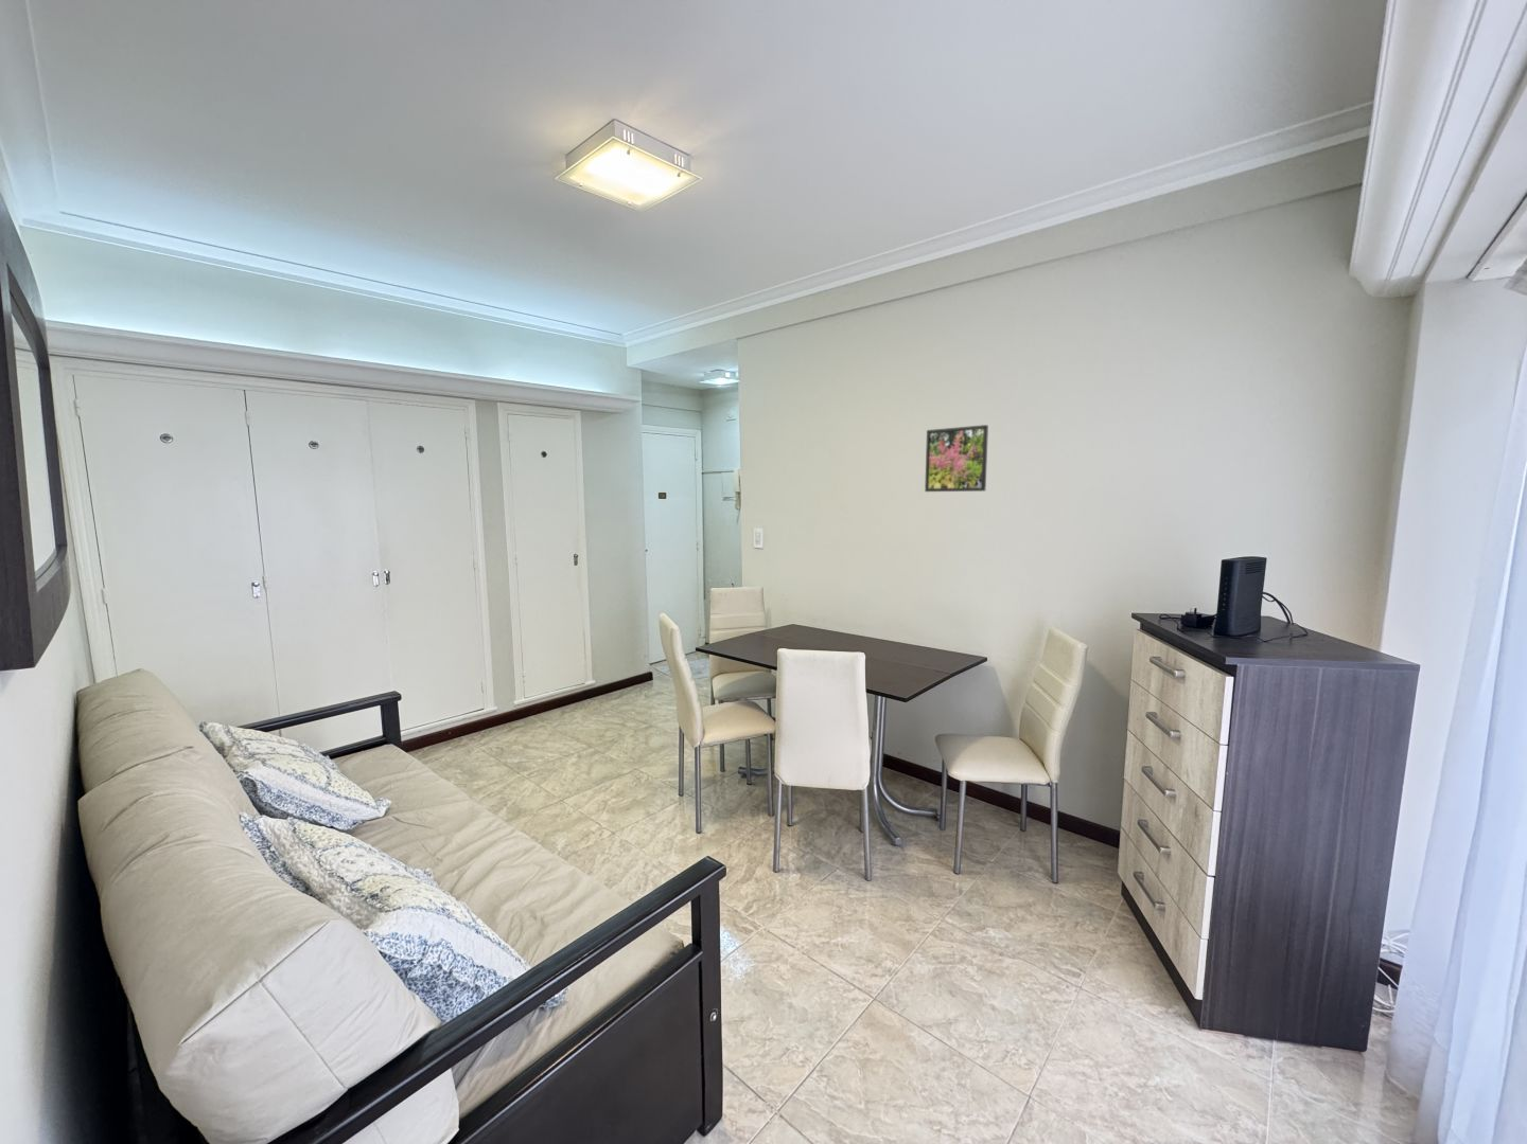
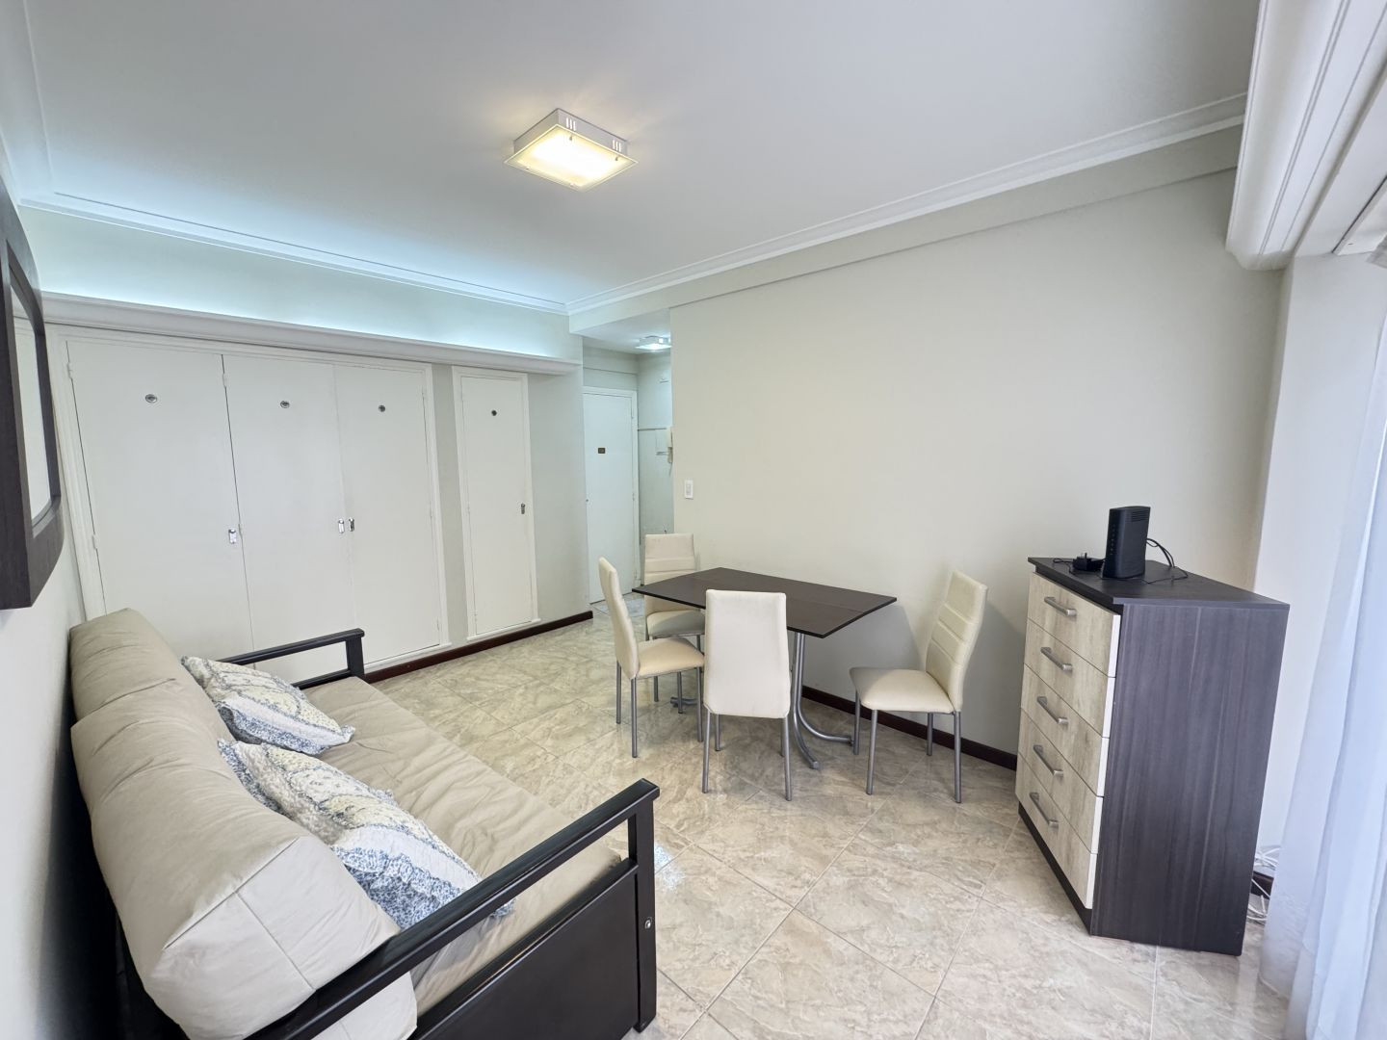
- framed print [923,424,990,493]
